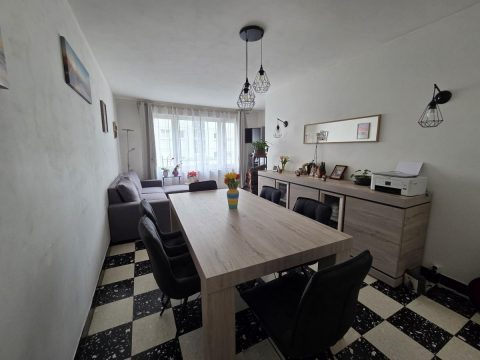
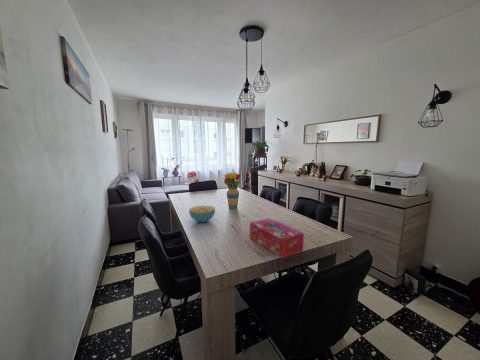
+ cereal bowl [188,205,216,223]
+ tissue box [249,217,305,259]
